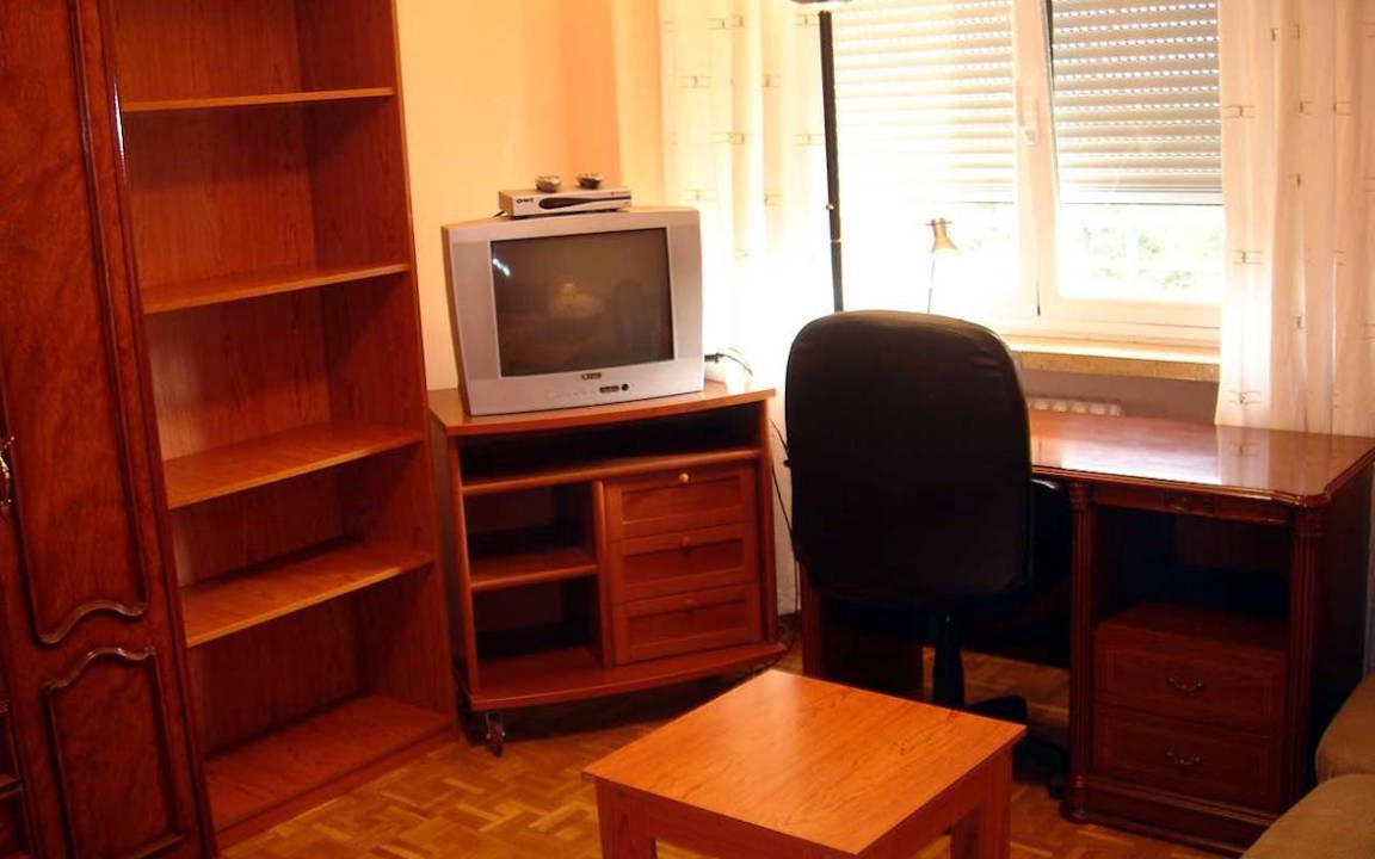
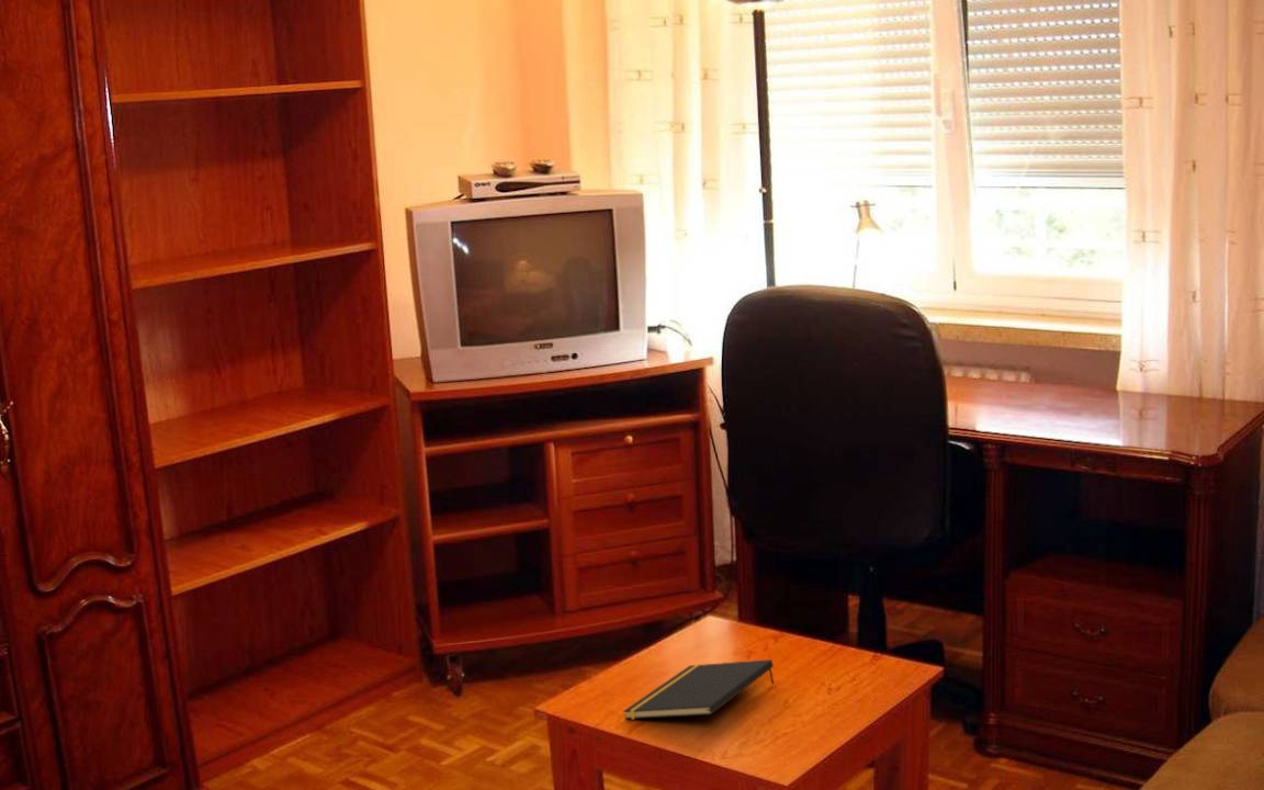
+ notepad [622,658,776,720]
